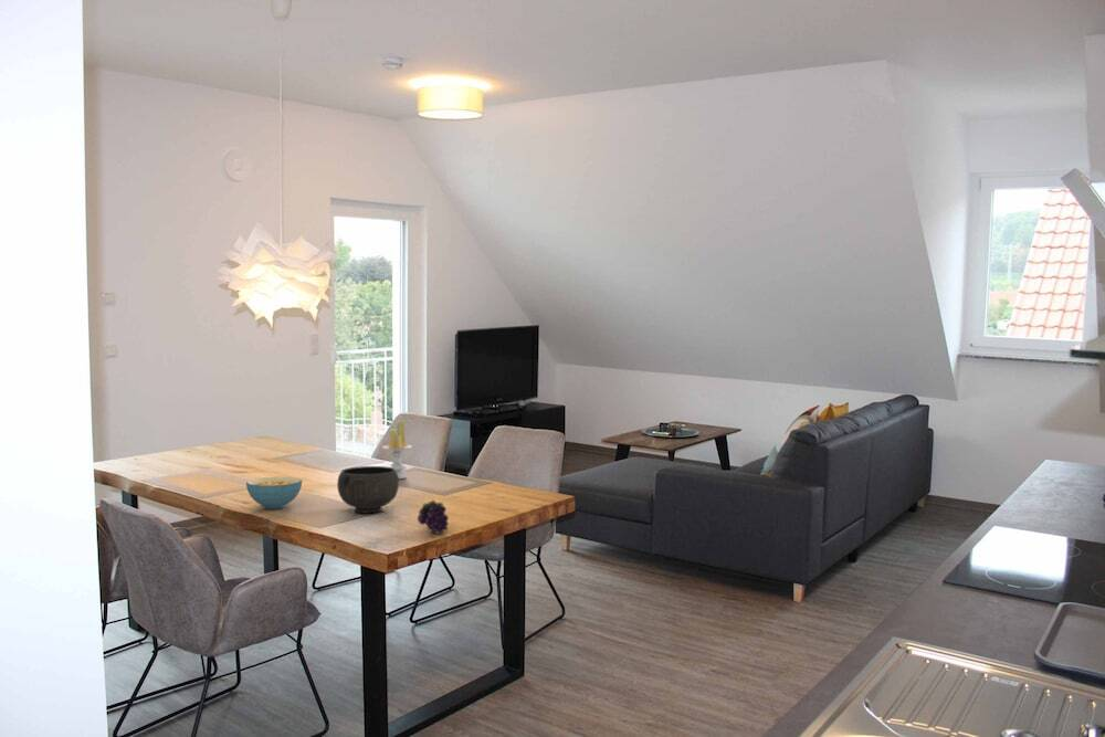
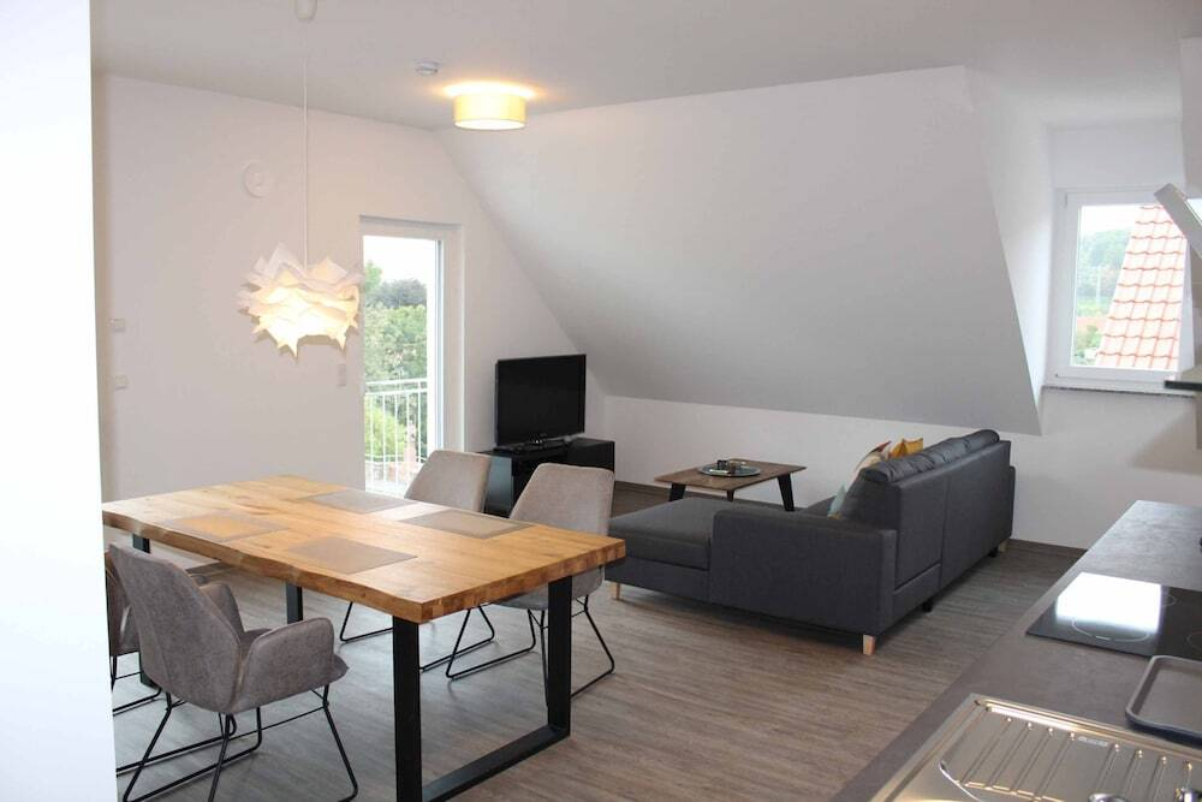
- candle [381,419,413,480]
- bowl [336,465,400,514]
- cereal bowl [245,476,303,509]
- fruit [417,499,450,535]
